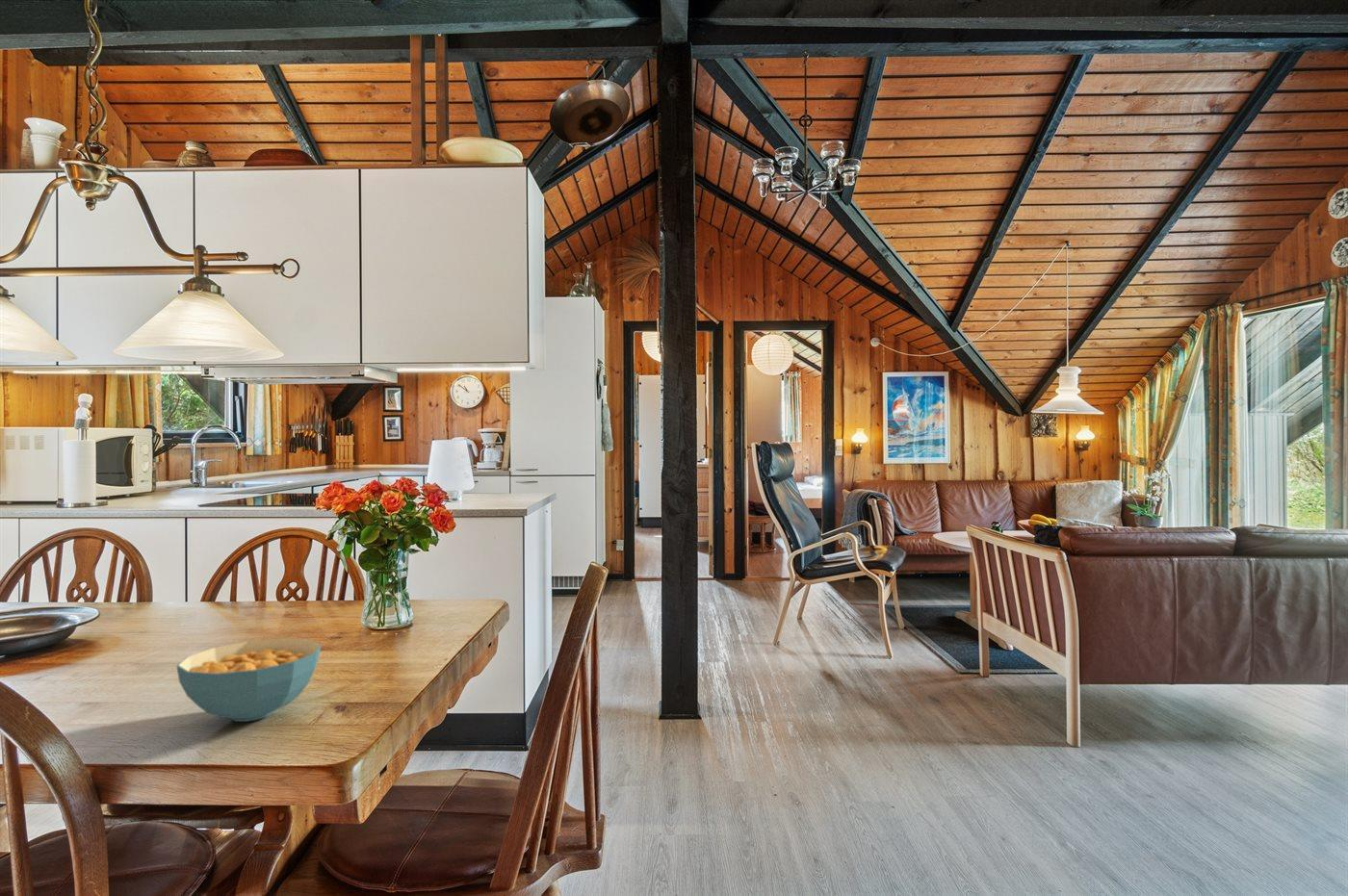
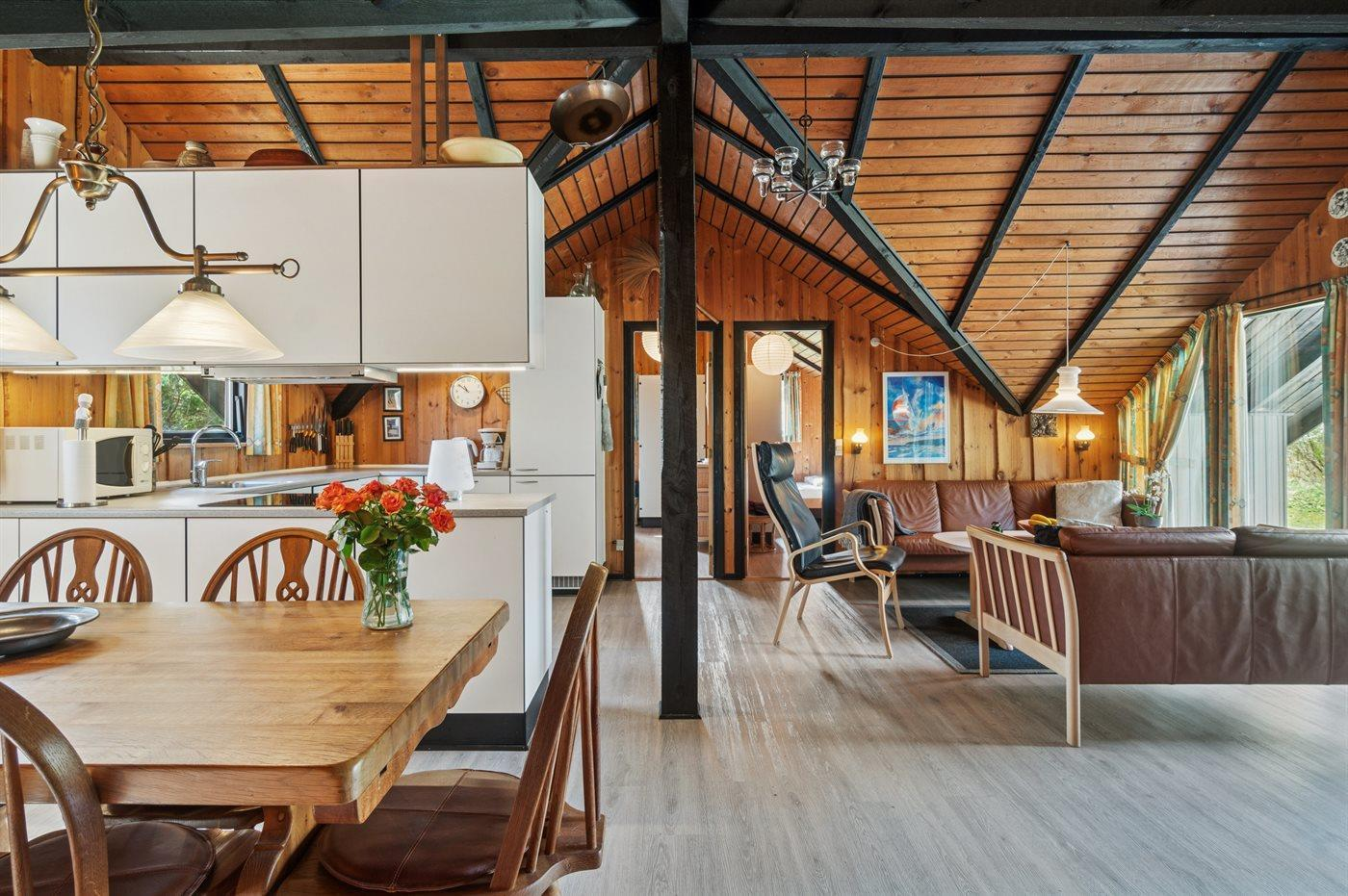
- cereal bowl [176,637,322,723]
